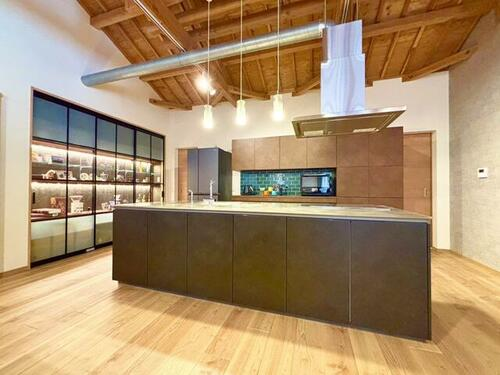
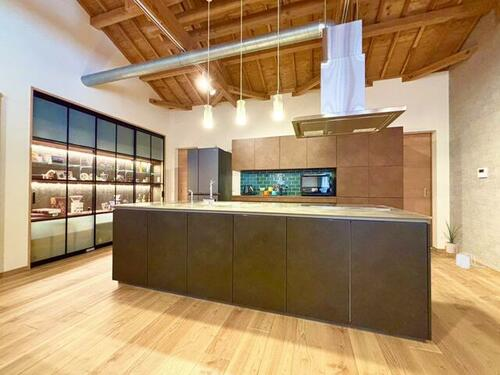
+ house plant [440,219,464,260]
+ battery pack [455,251,489,270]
